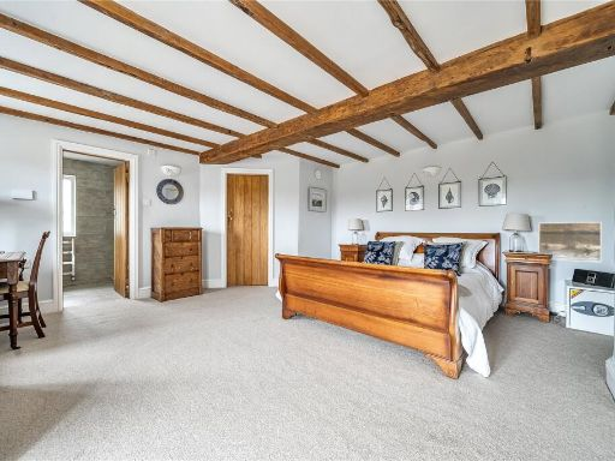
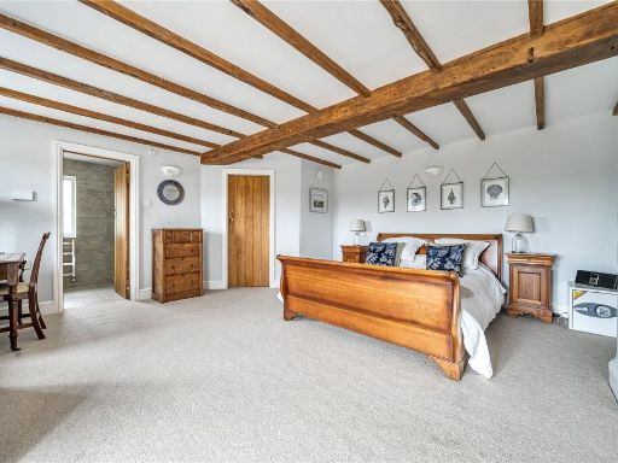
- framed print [537,221,603,264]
